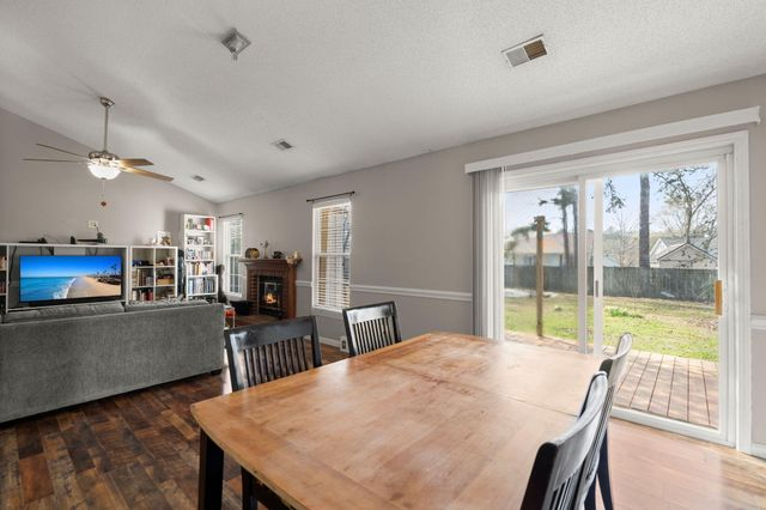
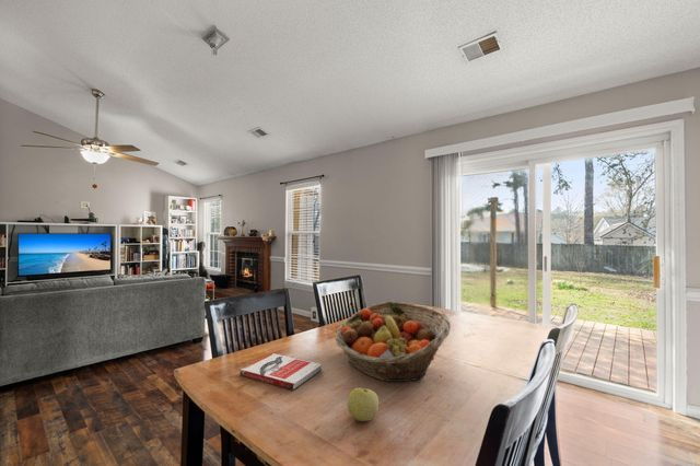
+ book [238,352,323,392]
+ fruit basket [335,301,452,383]
+ apple [346,387,380,422]
